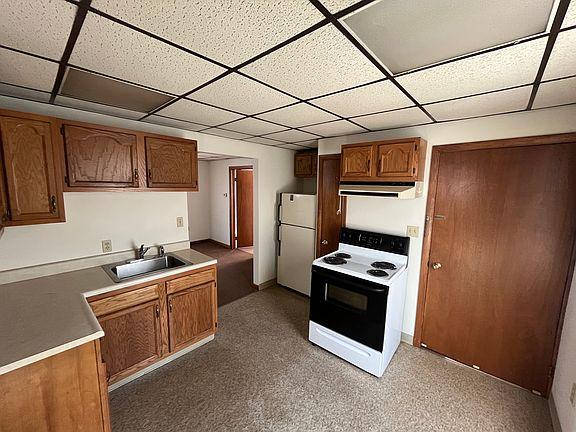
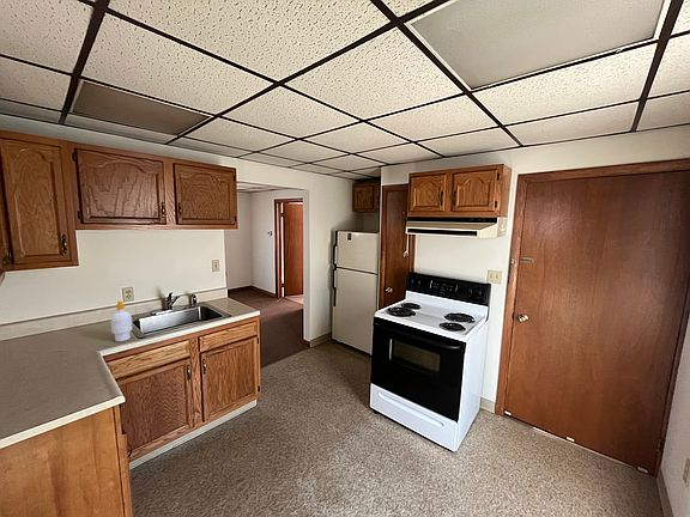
+ soap bottle [110,300,133,342]
